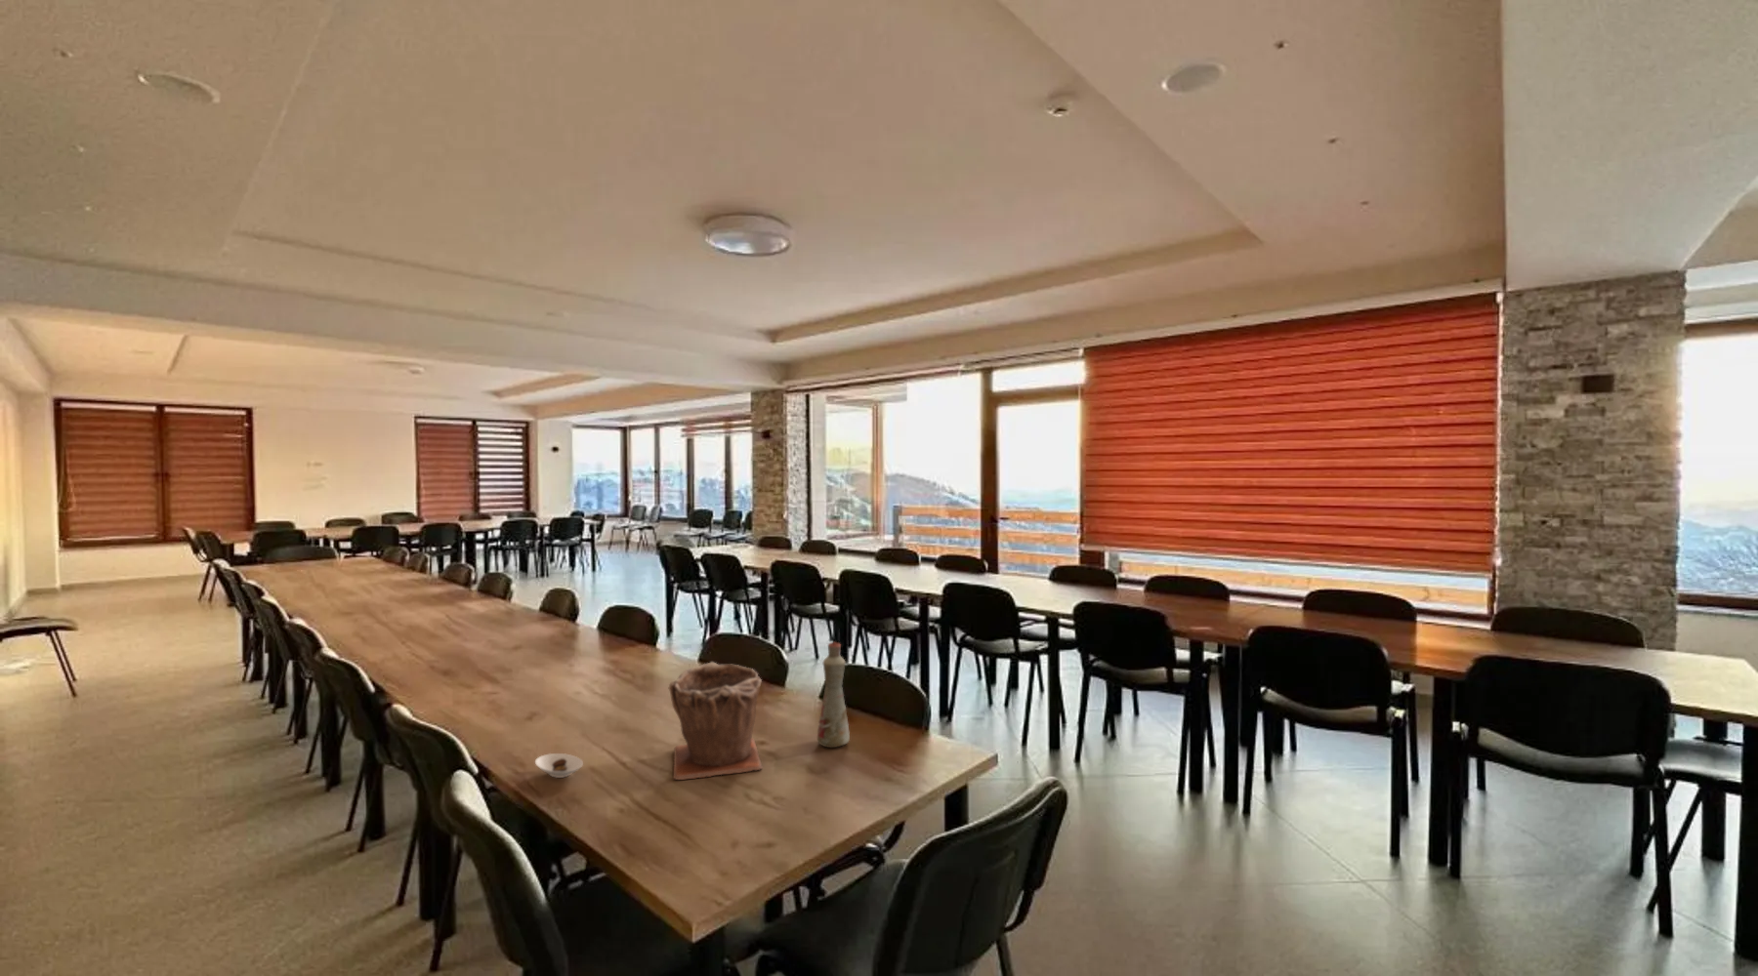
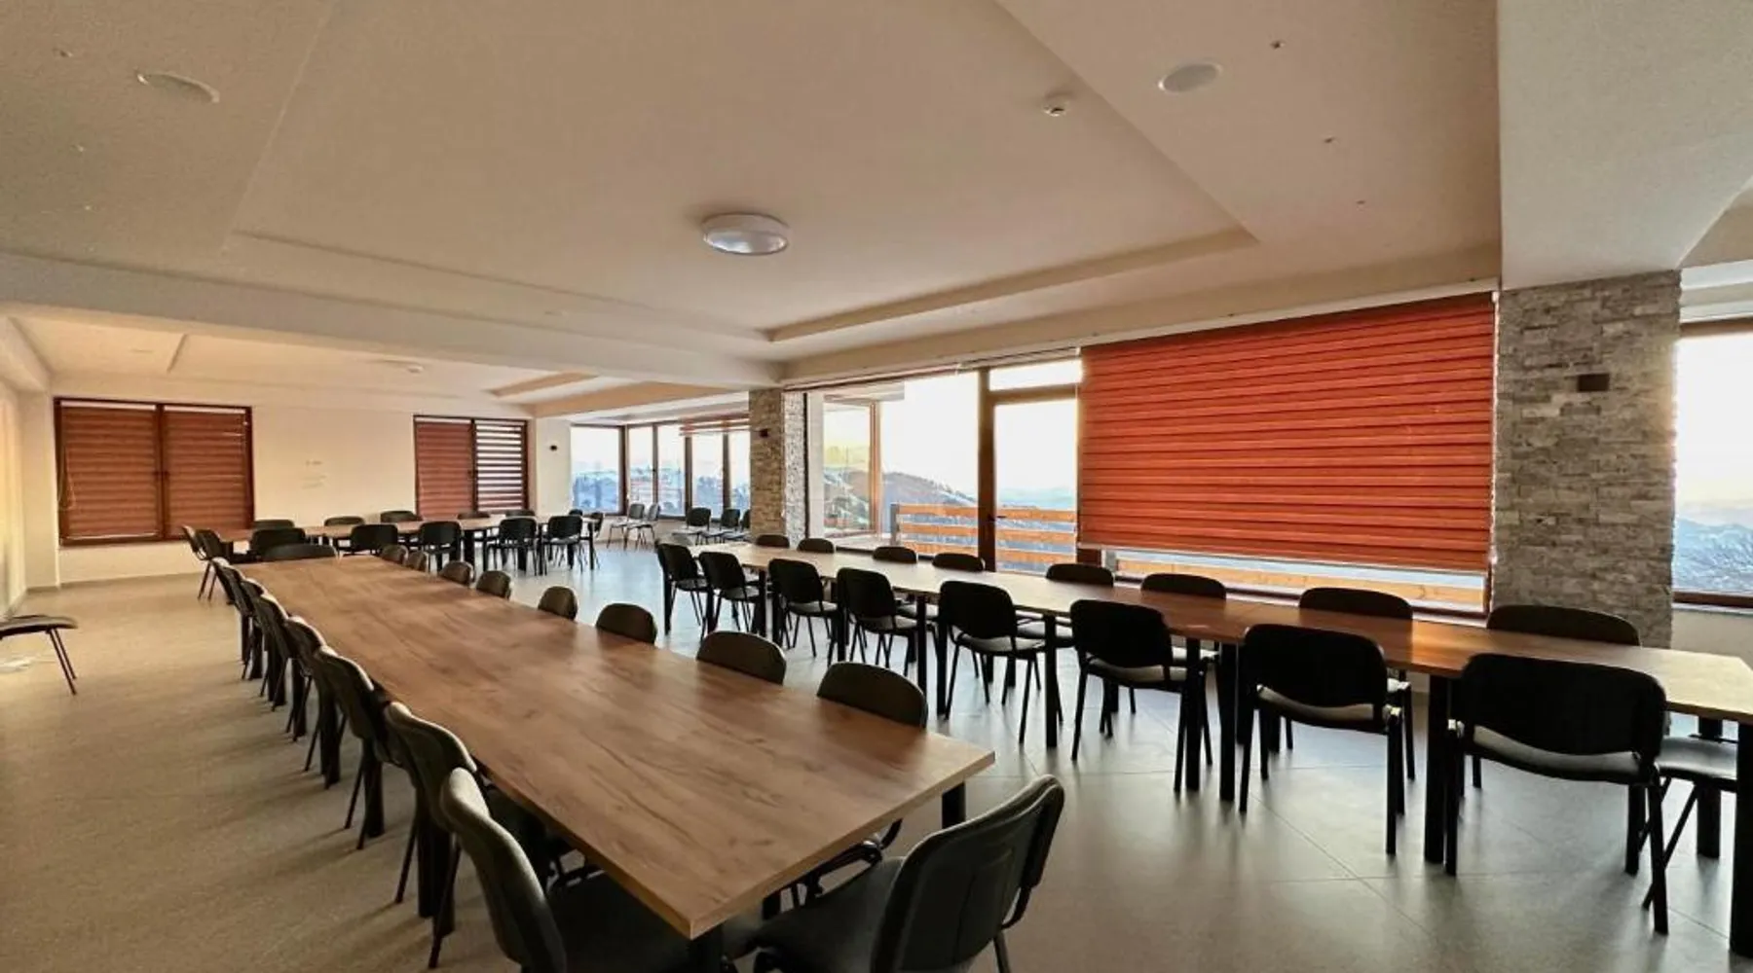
- plant pot [669,661,764,781]
- bottle [816,641,850,749]
- saucer [534,752,584,779]
